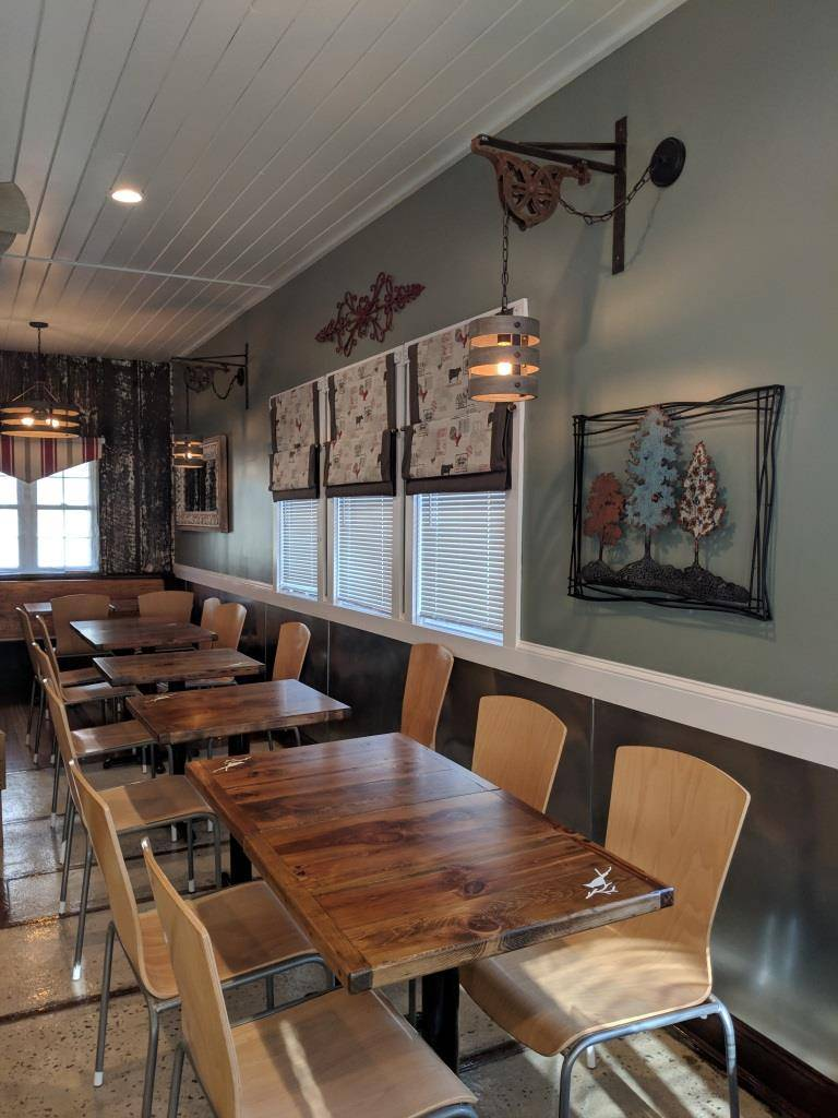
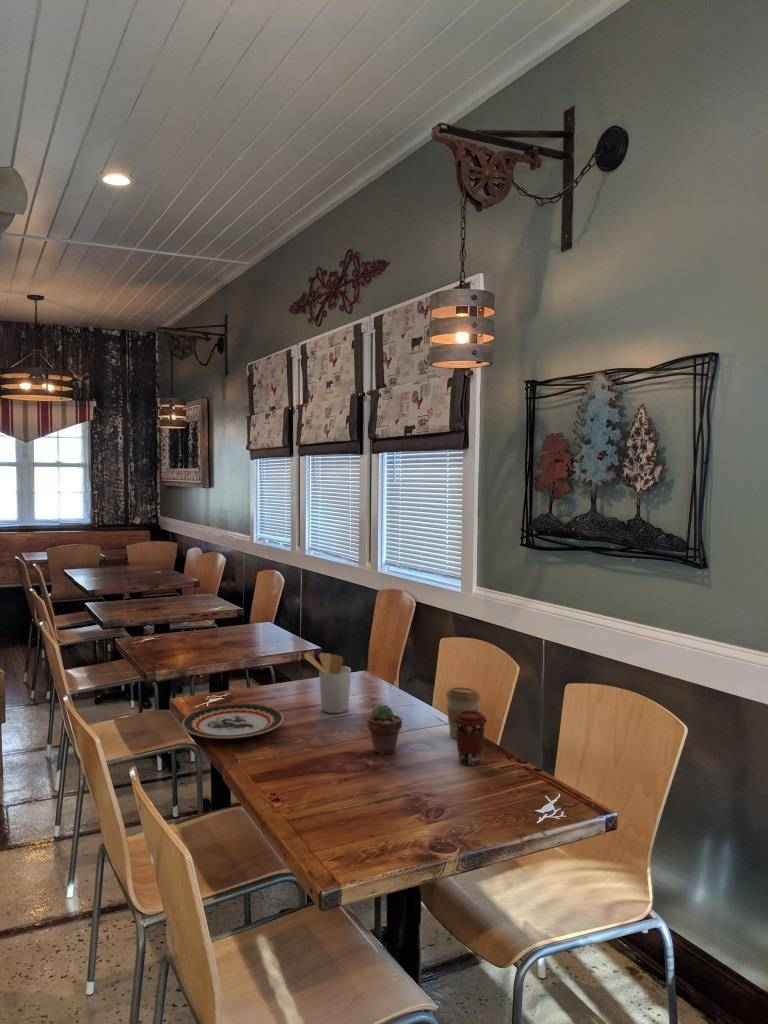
+ plate [181,703,285,740]
+ coffee cup [453,710,488,766]
+ utensil holder [303,651,352,714]
+ potted succulent [367,703,403,756]
+ coffee cup [445,686,481,739]
